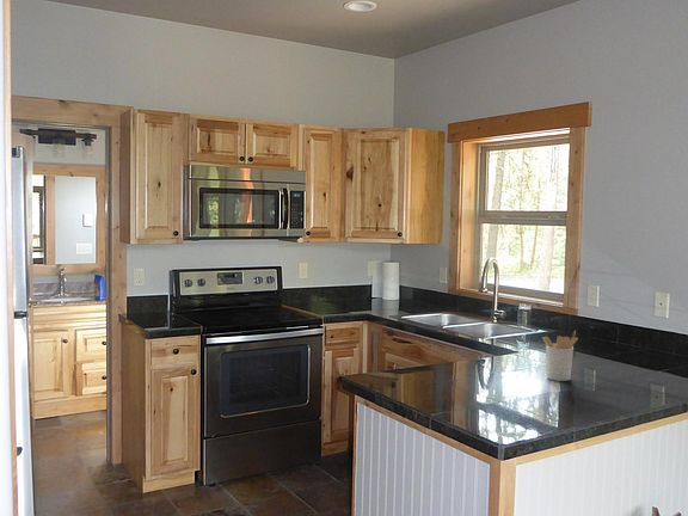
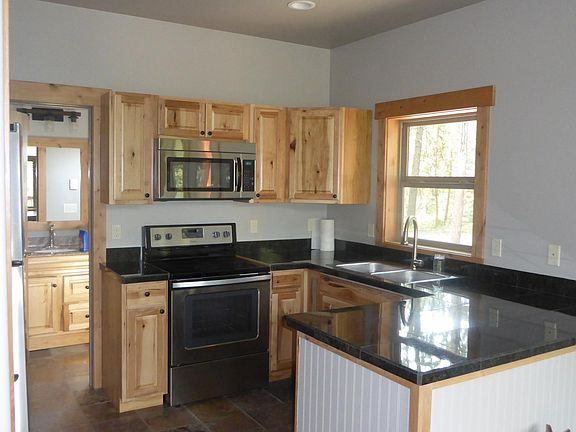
- utensil holder [541,330,579,382]
